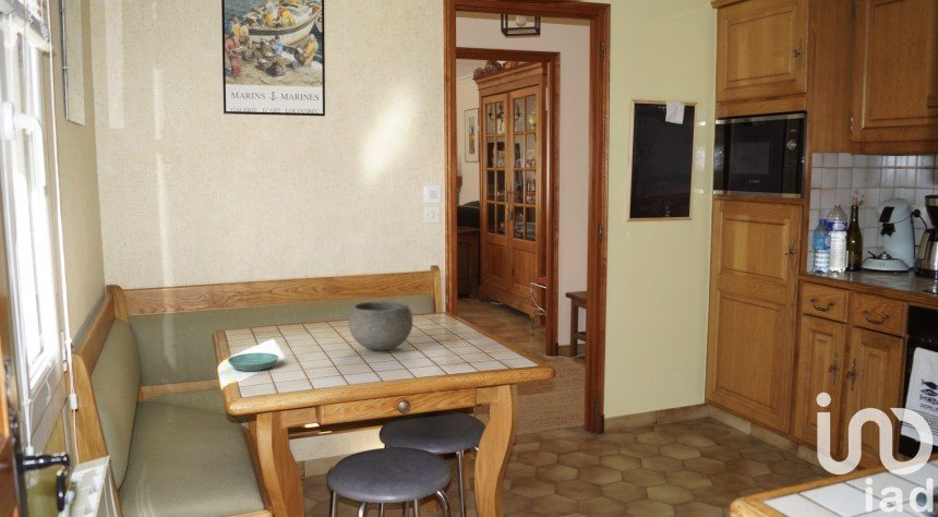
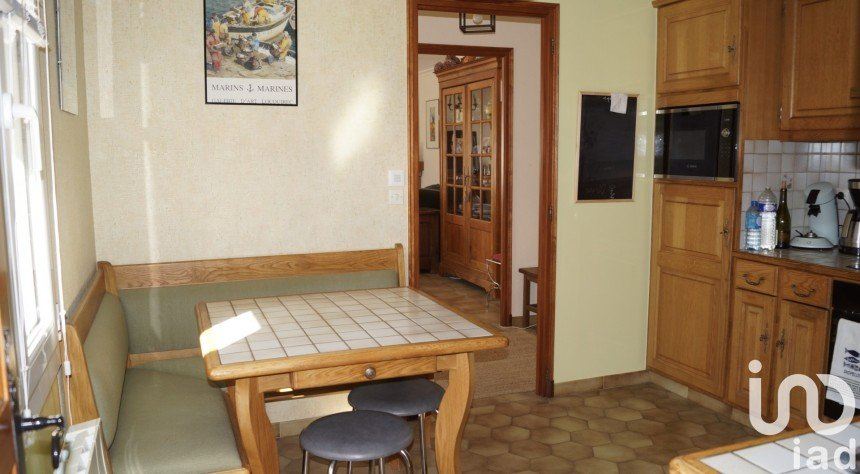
- saucer [227,352,279,372]
- bowl [348,300,414,351]
